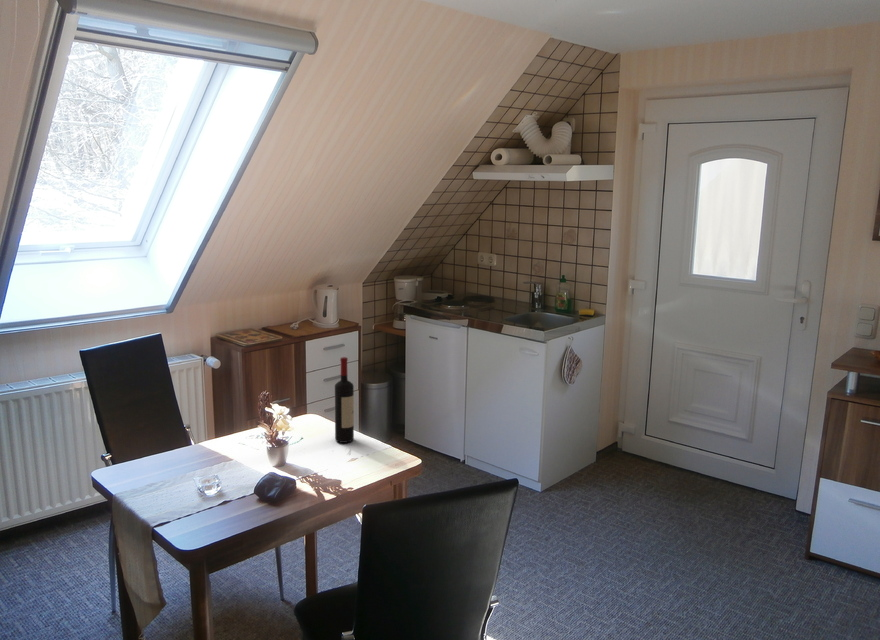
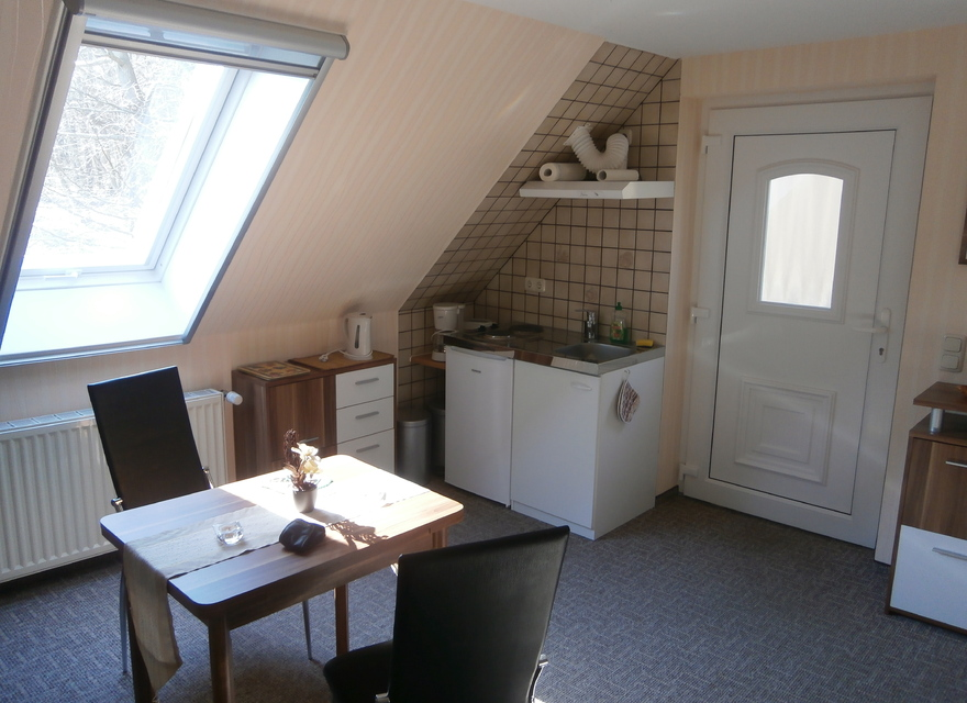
- wine bottle [334,356,355,444]
